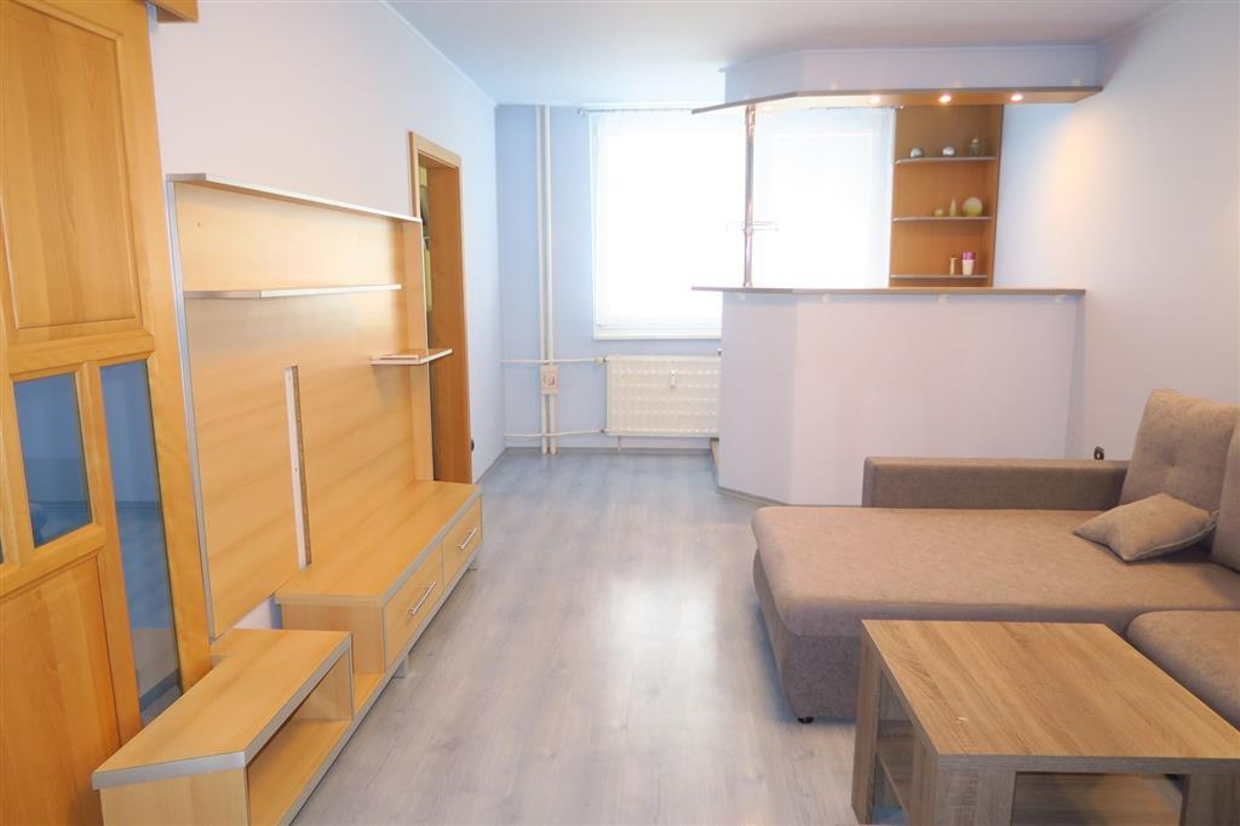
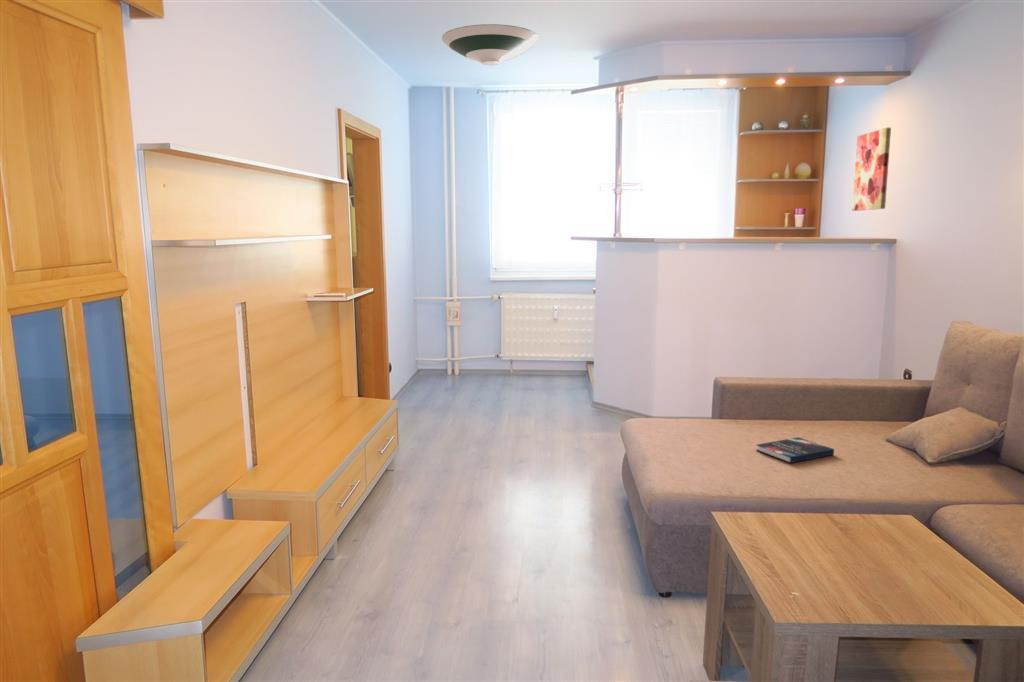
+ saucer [441,23,540,67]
+ hardback book [756,436,835,464]
+ wall art [851,127,892,212]
